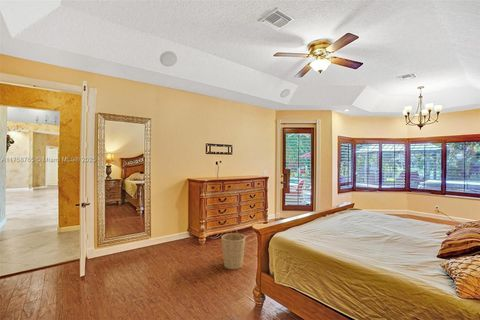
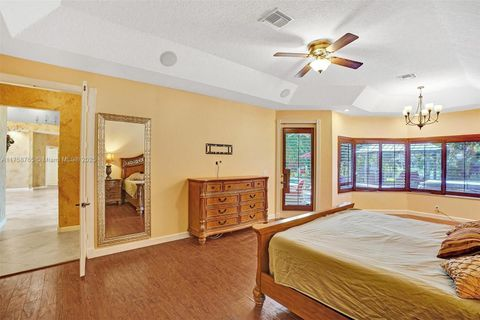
- basket [220,228,247,271]
